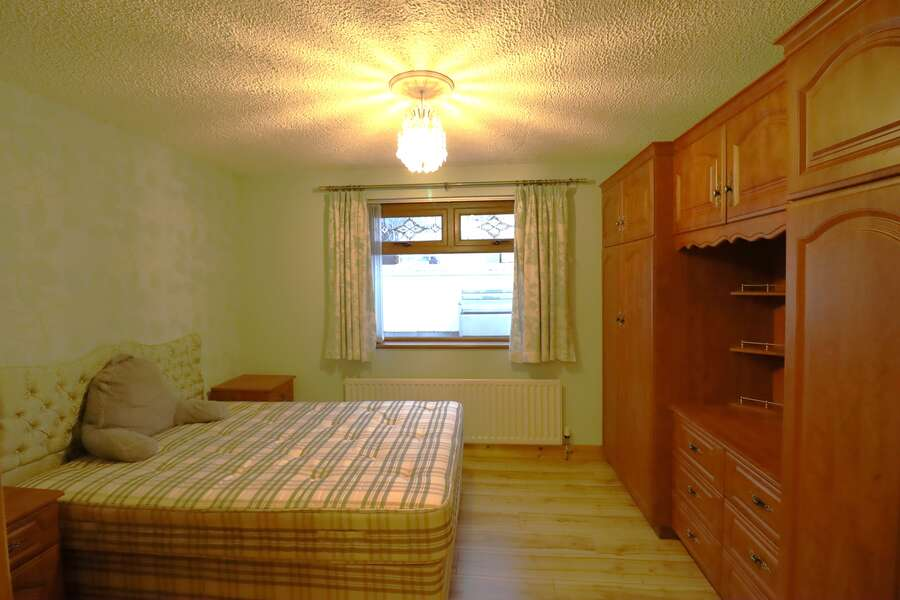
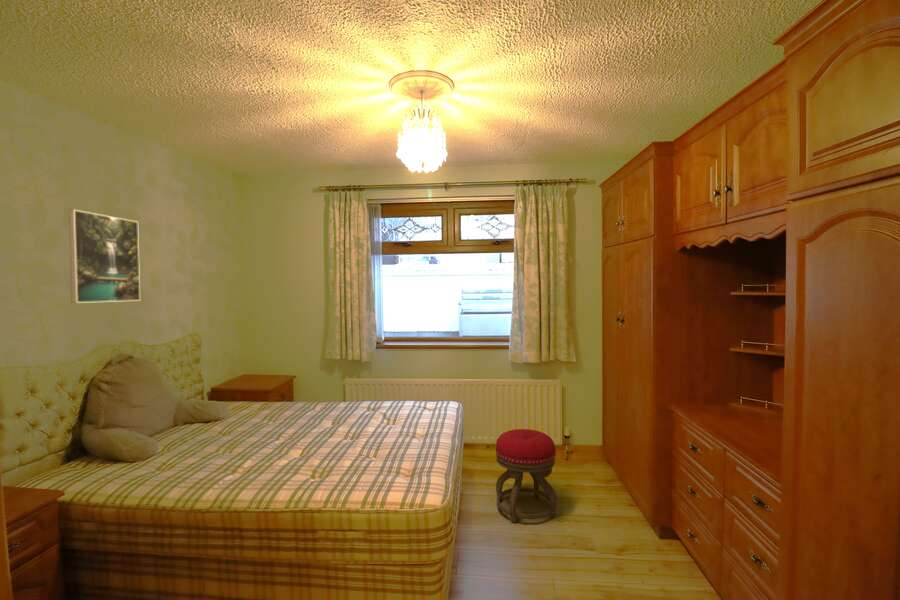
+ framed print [68,209,141,304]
+ stool [495,428,558,523]
